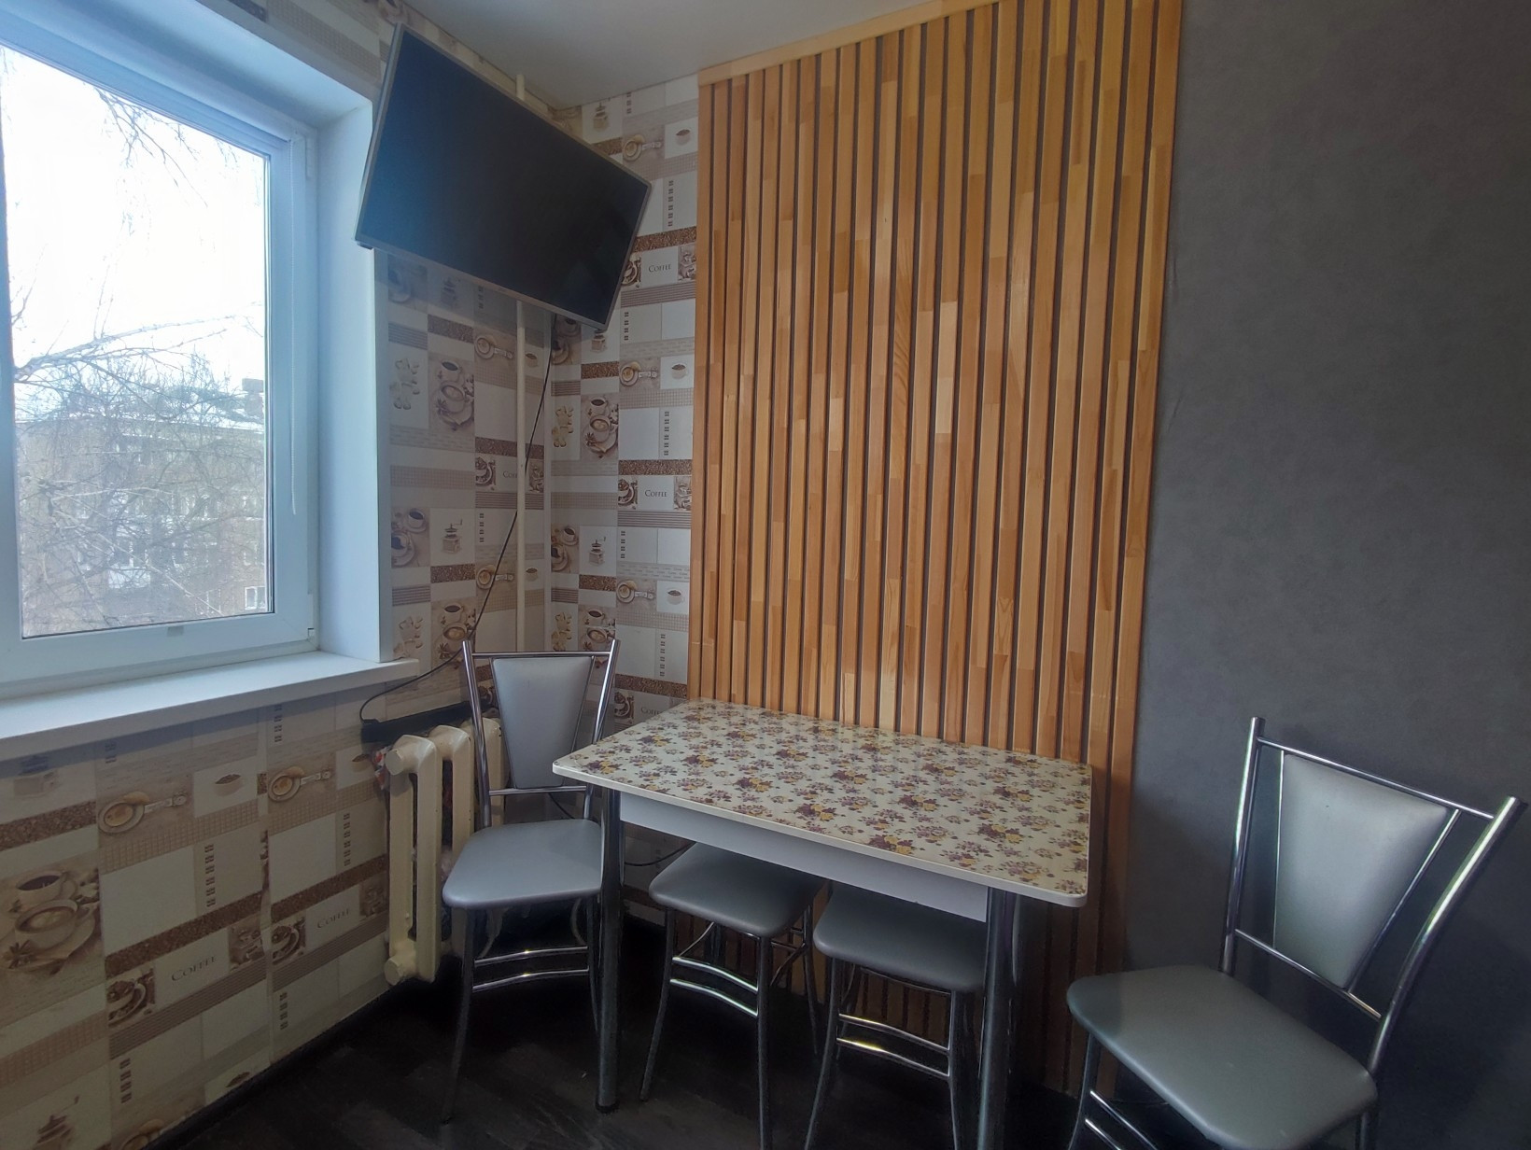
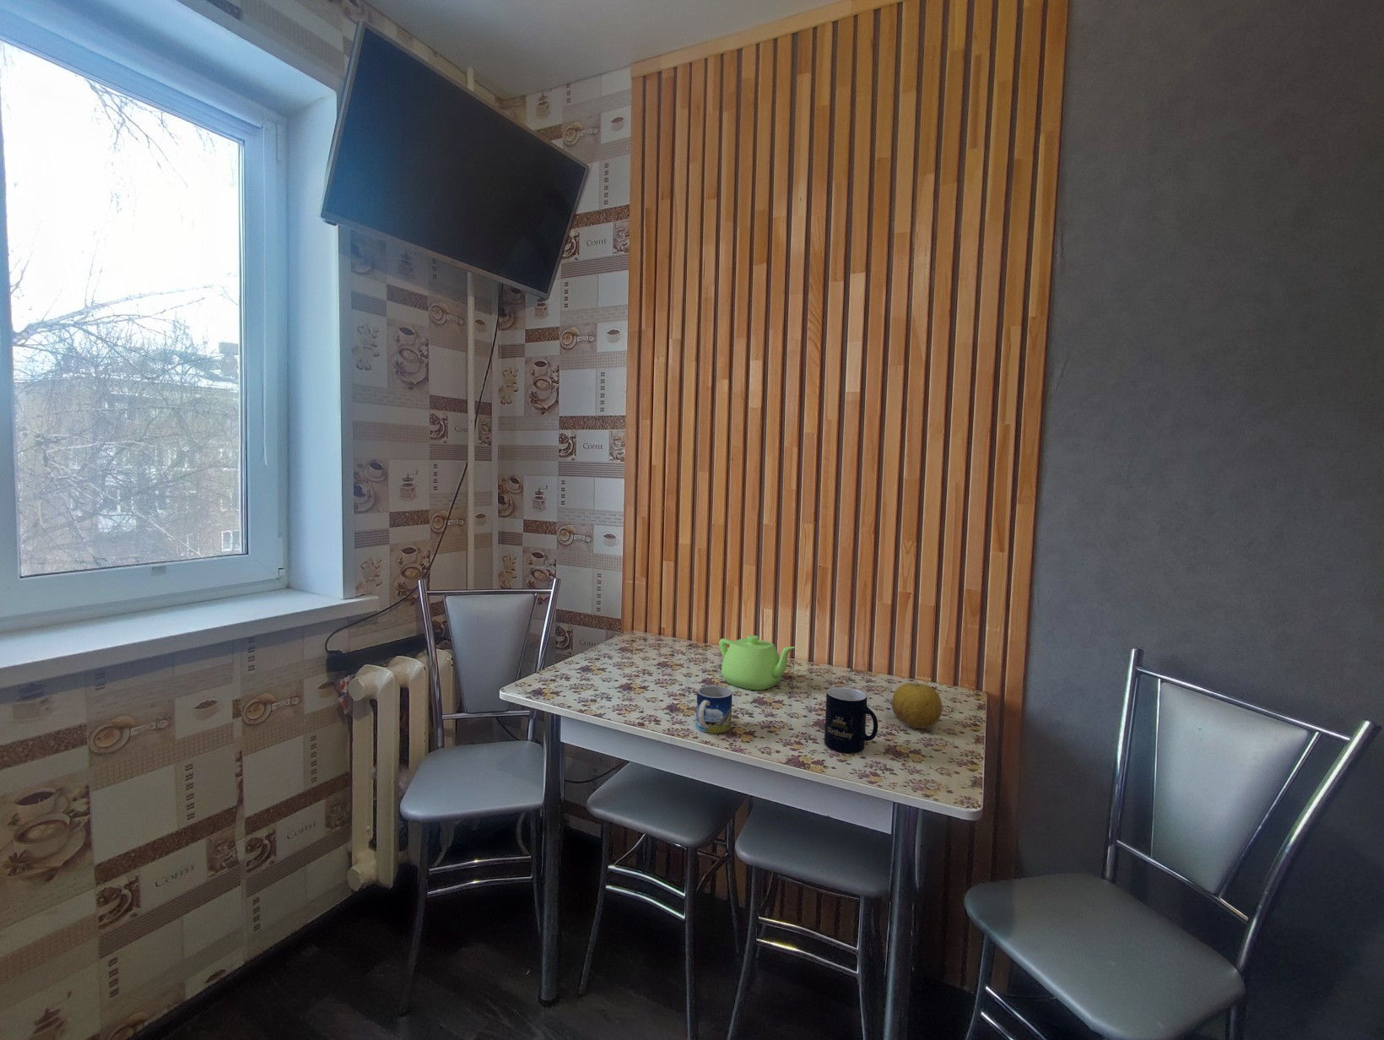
+ teapot [718,635,796,690]
+ mug [824,686,878,754]
+ mug [696,685,733,734]
+ fruit [890,682,944,730]
